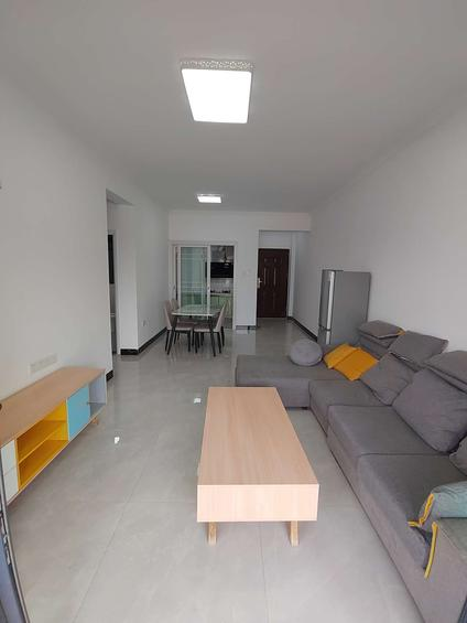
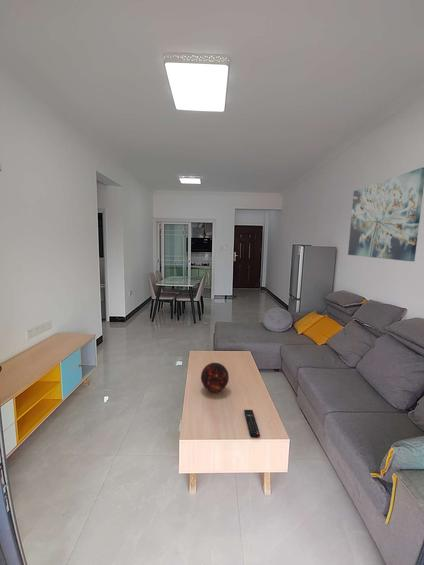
+ remote control [243,409,261,439]
+ decorative orb [200,362,230,393]
+ wall art [347,166,424,262]
